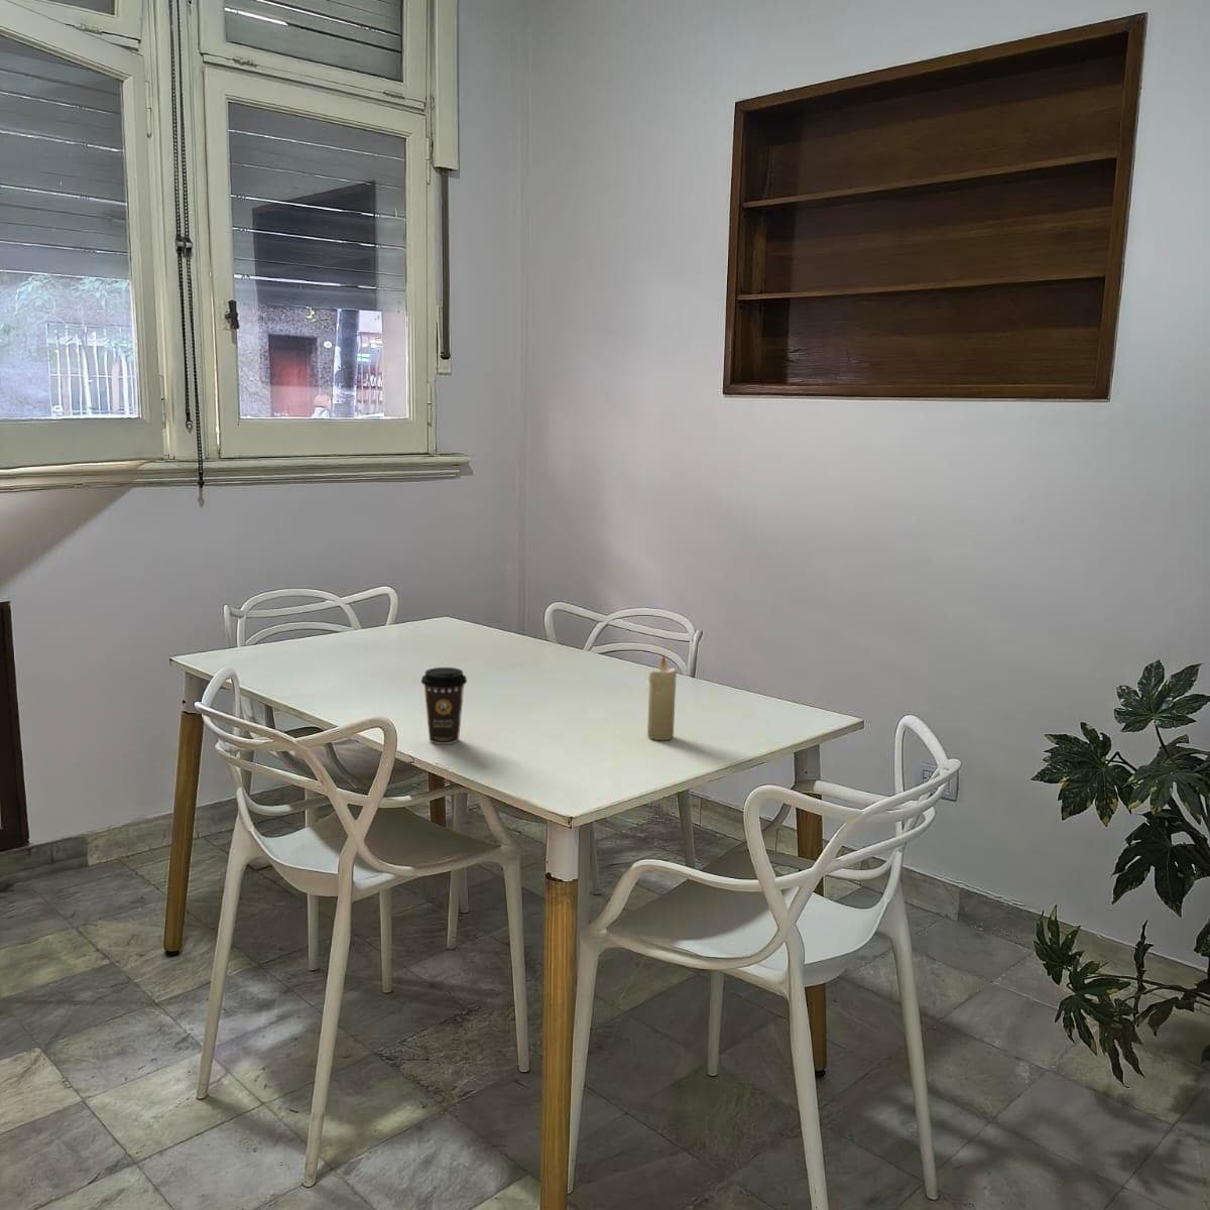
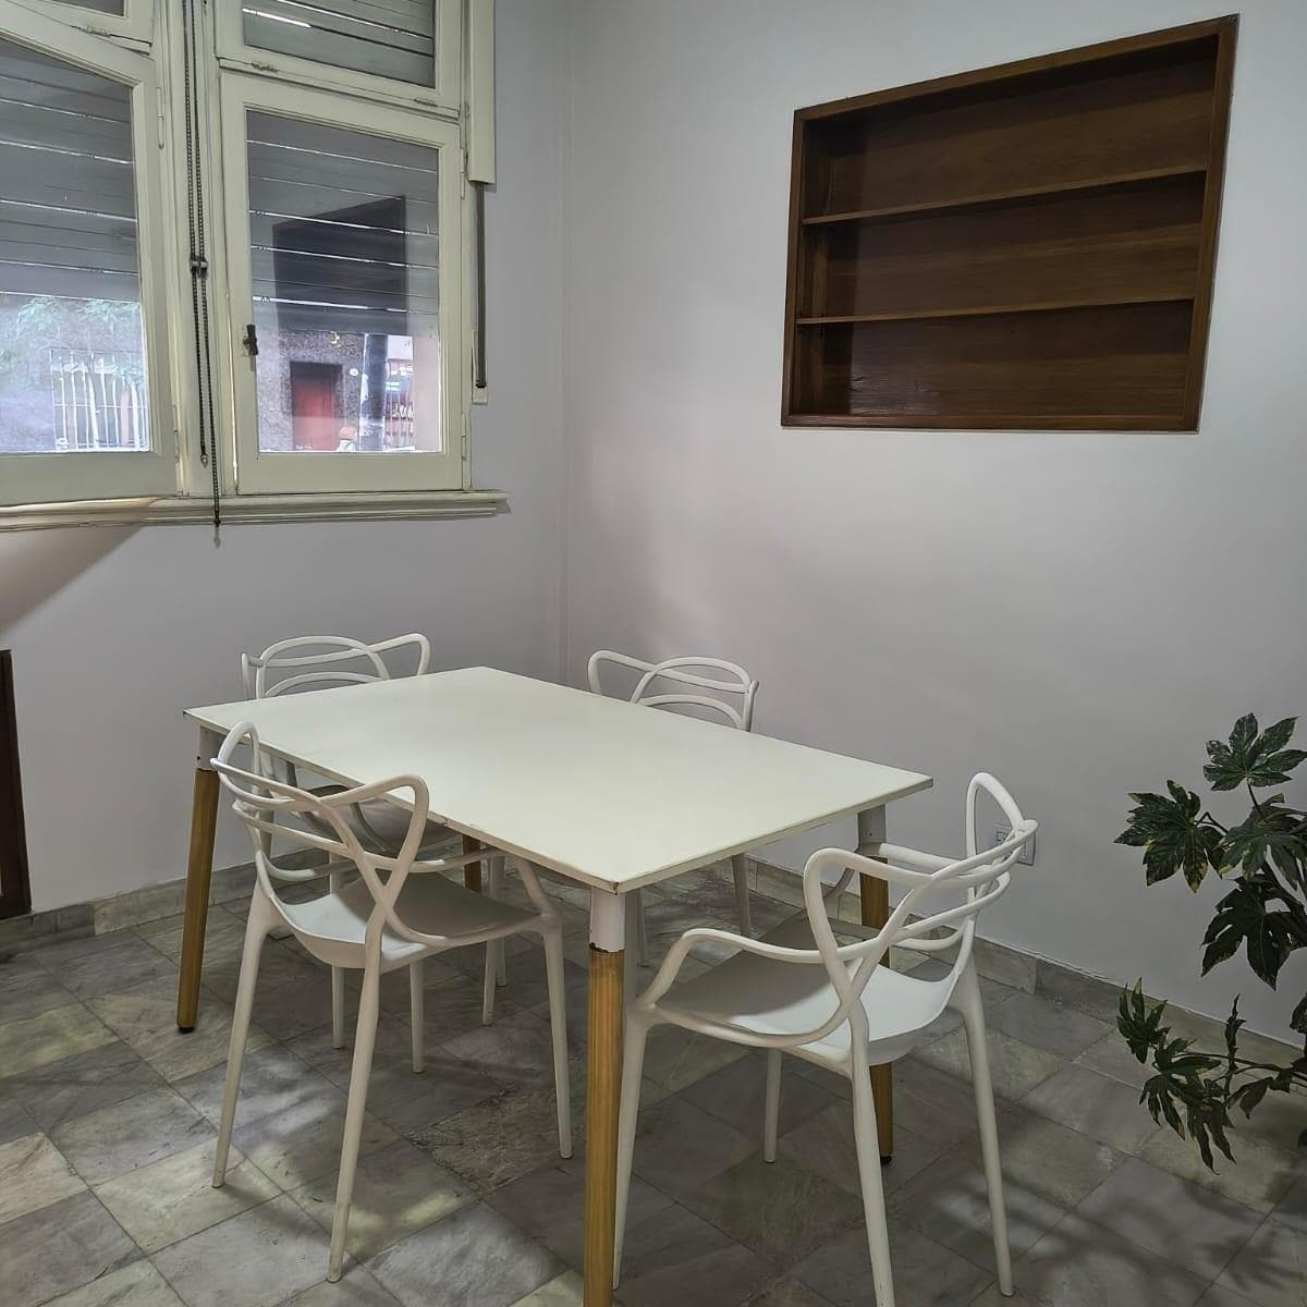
- coffee cup [420,667,468,745]
- candle [646,654,678,741]
